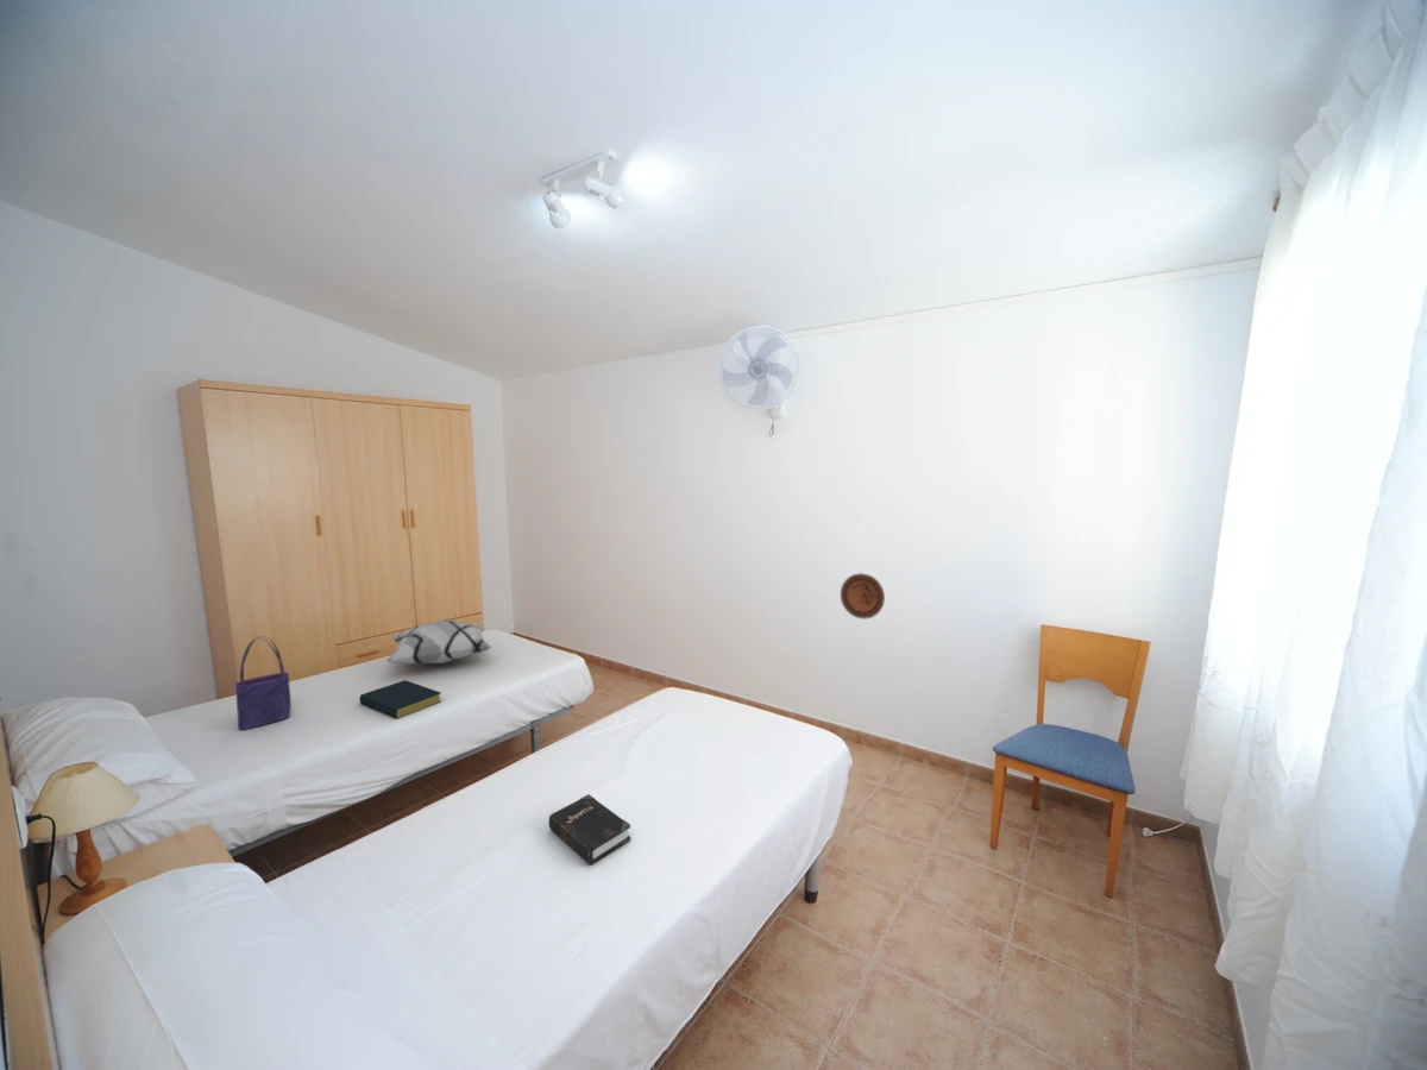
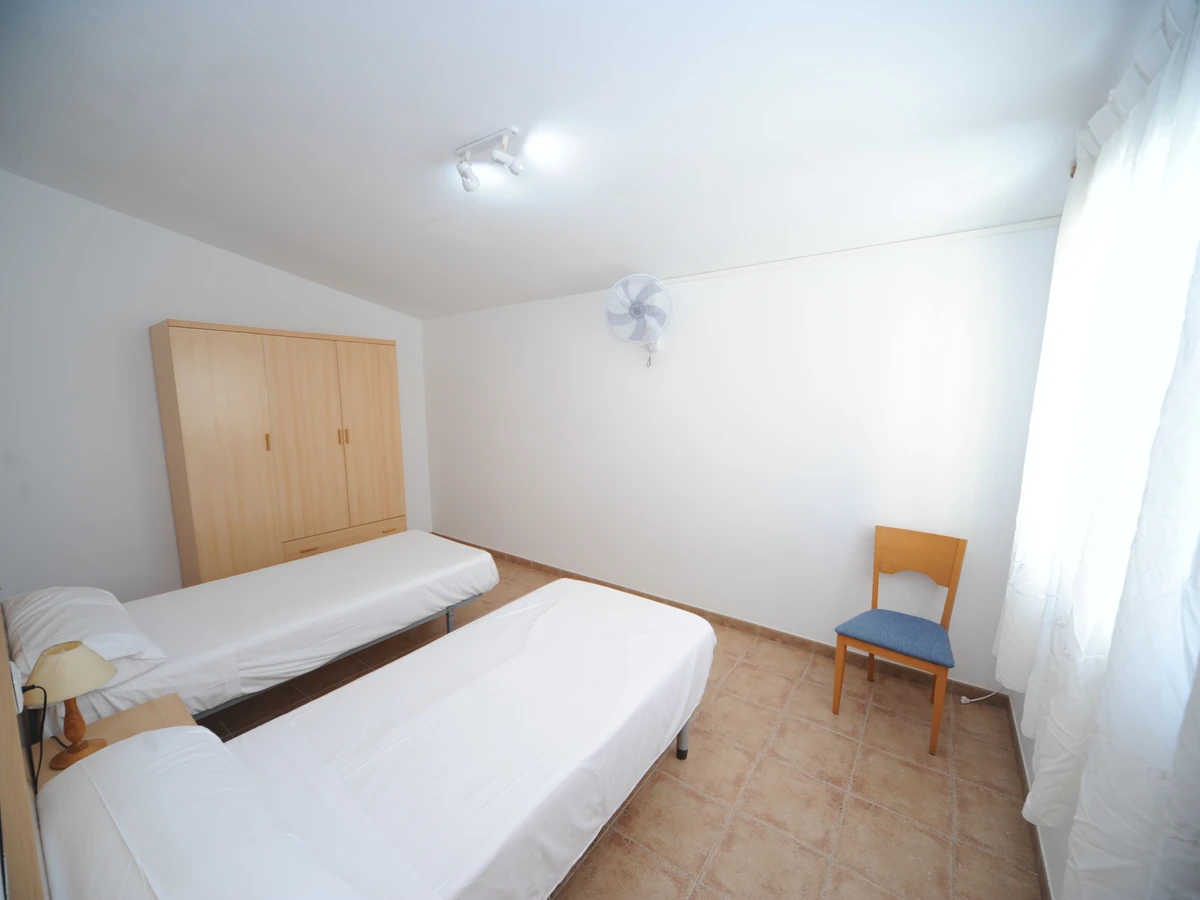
- decorative pillow [386,618,494,666]
- decorative plate [840,572,886,621]
- hardback book [548,793,631,866]
- tote bag [234,636,293,731]
- hardback book [359,679,442,720]
